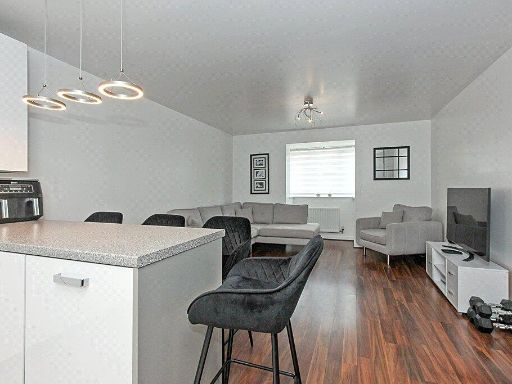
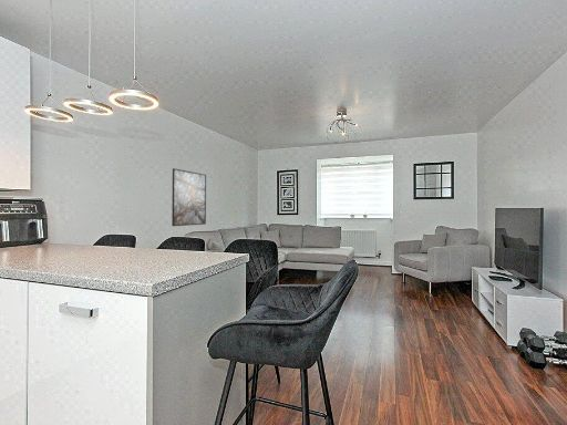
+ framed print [171,167,207,227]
